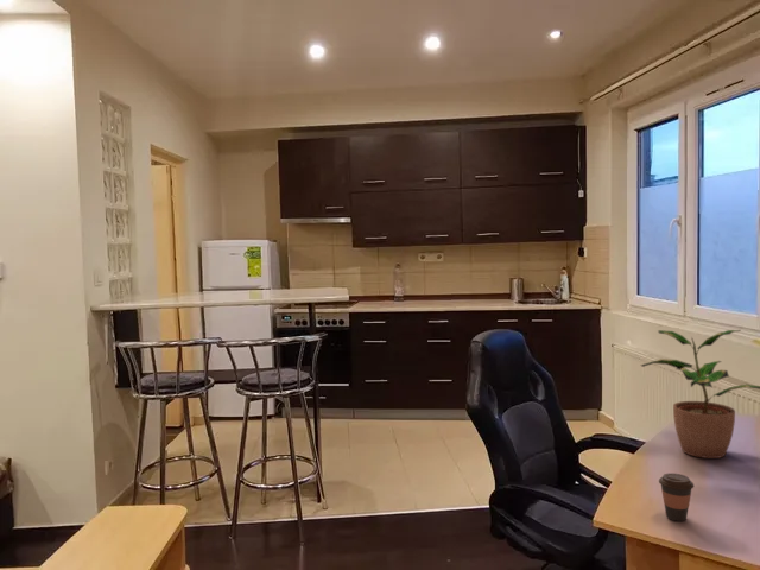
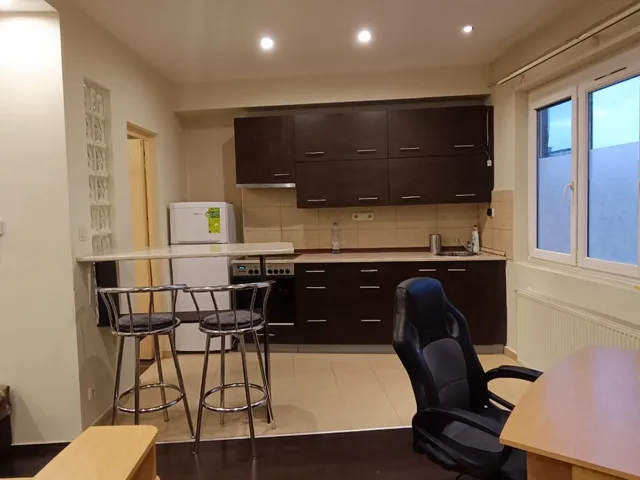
- potted plant [640,329,760,460]
- coffee cup [658,471,696,522]
